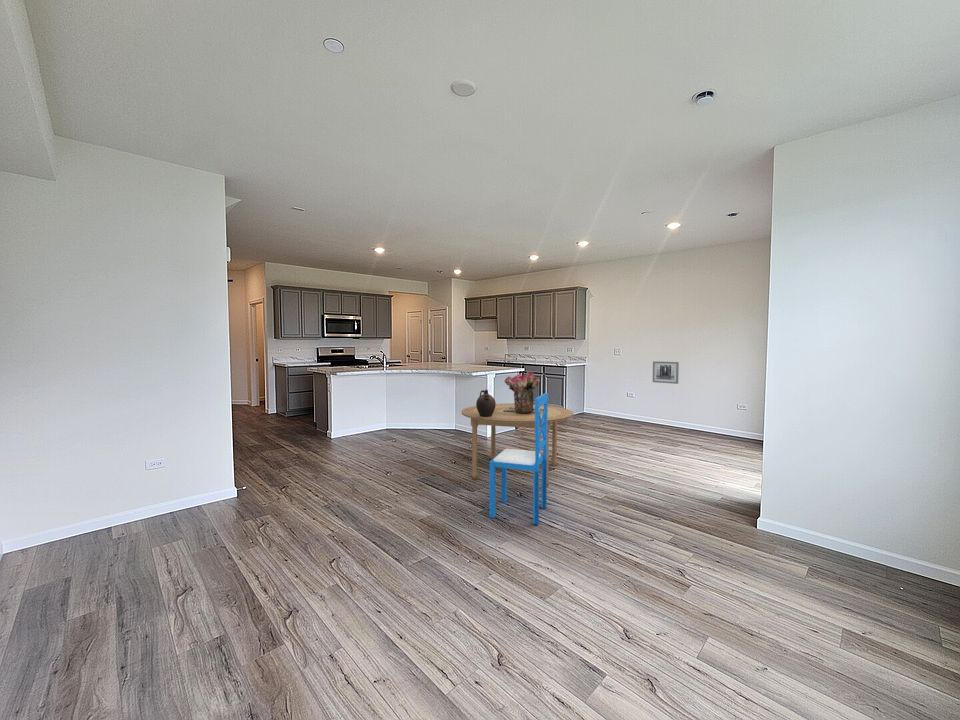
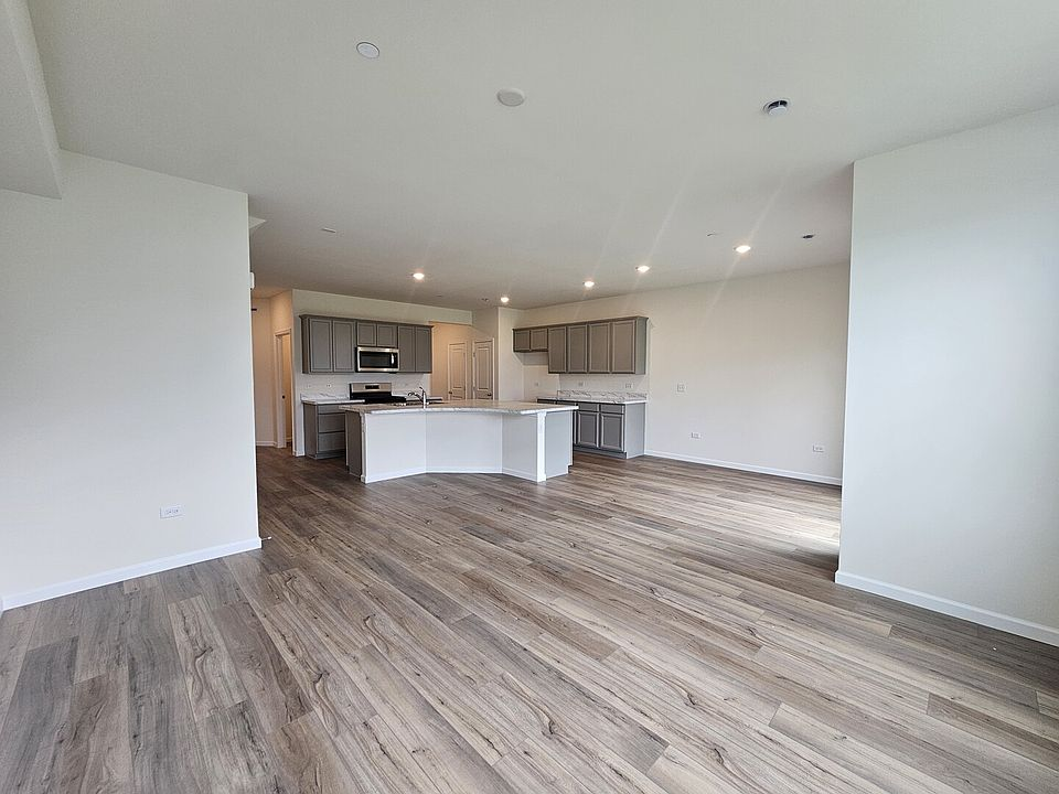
- dining chair [488,392,549,525]
- bouquet [503,370,541,413]
- dining table [461,402,575,487]
- ceramic jug [475,389,497,417]
- wall art [652,360,680,385]
